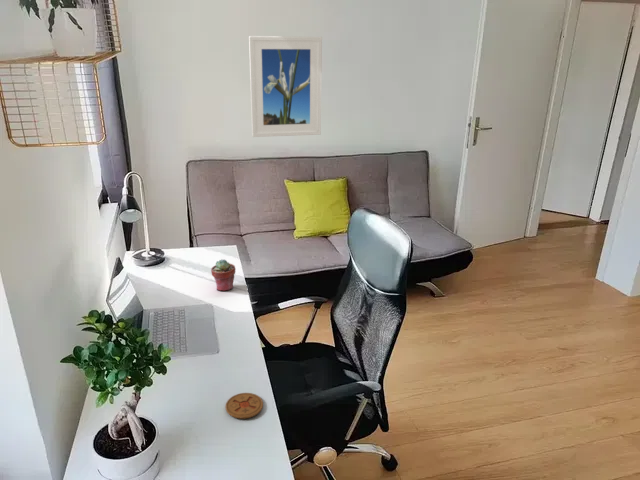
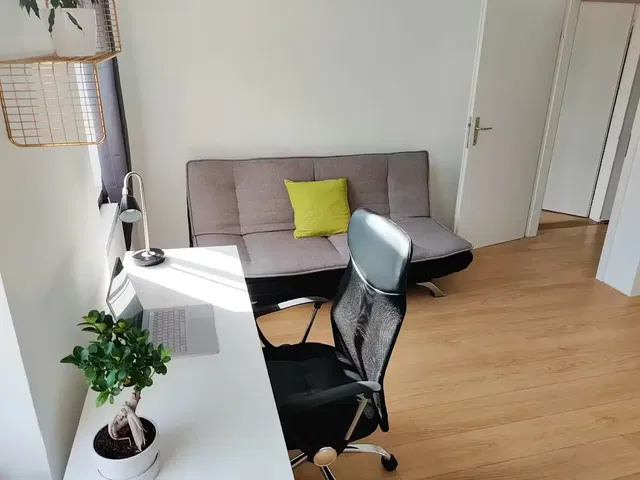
- potted succulent [210,258,237,292]
- coaster [225,392,264,420]
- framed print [248,35,323,138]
